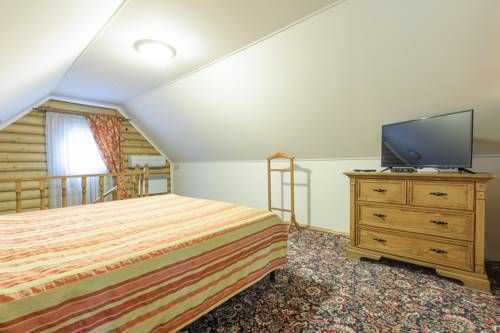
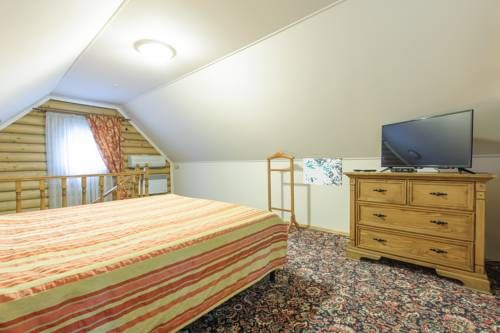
+ wall art [302,157,343,187]
